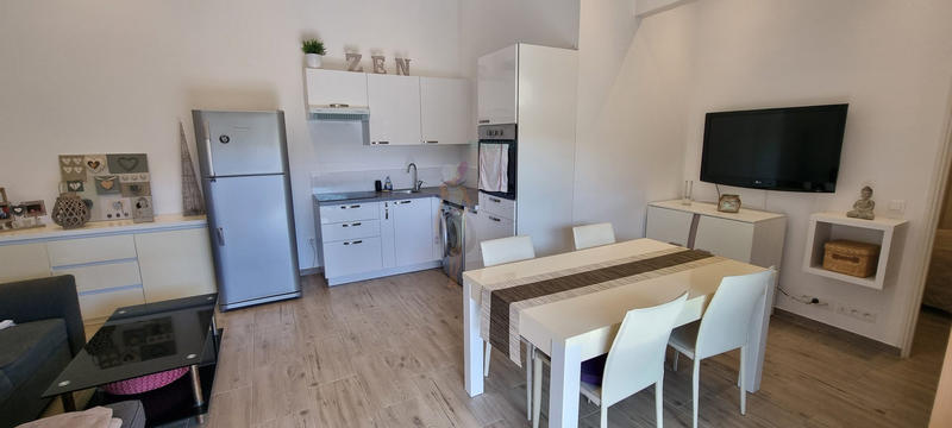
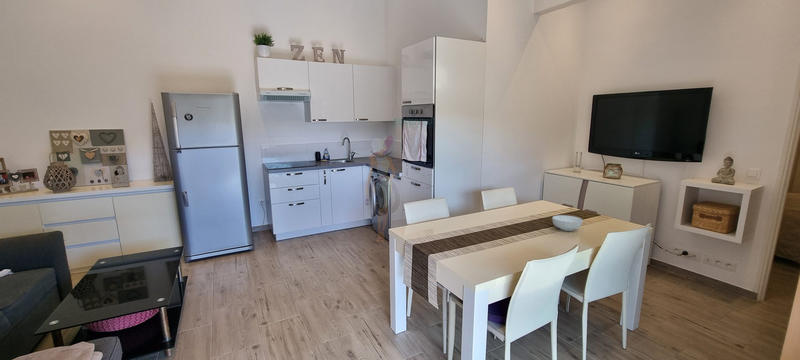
+ cereal bowl [551,214,583,232]
